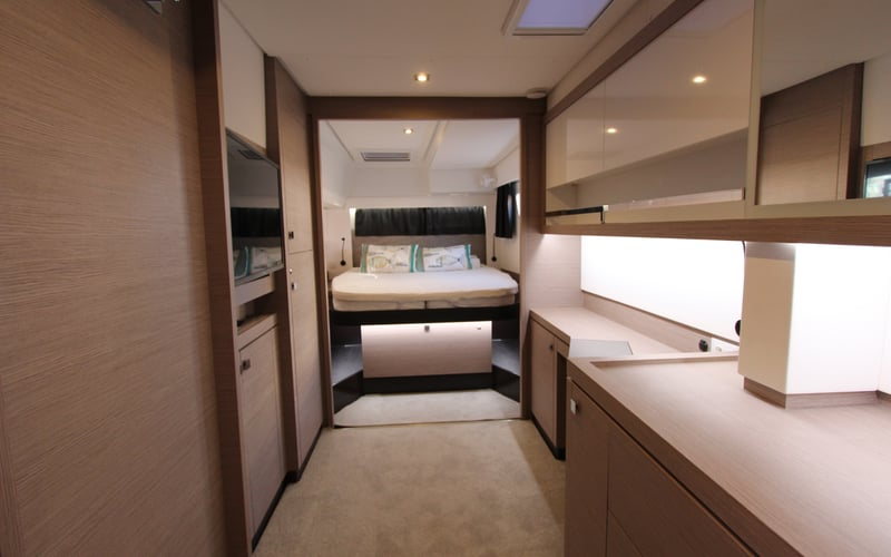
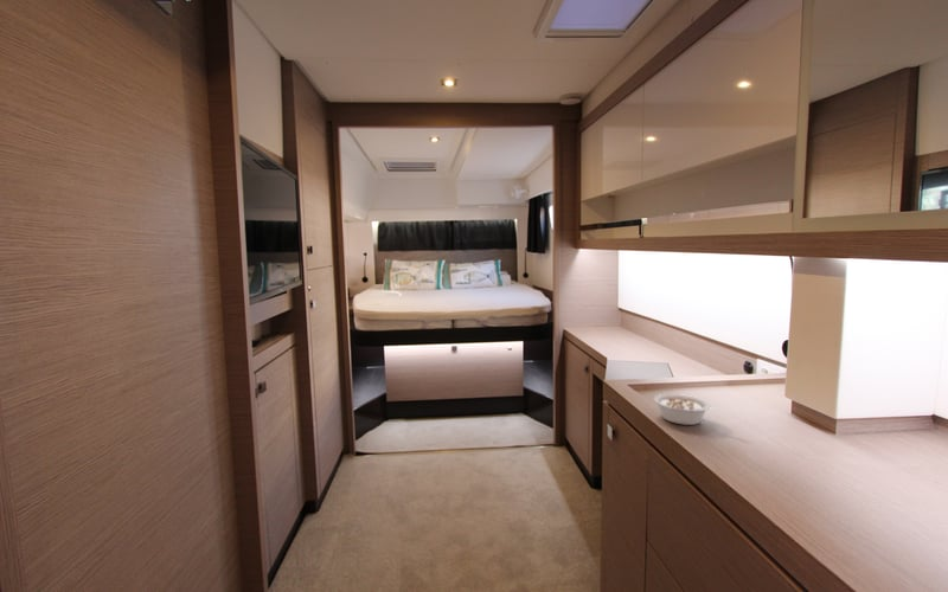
+ legume [653,393,722,426]
